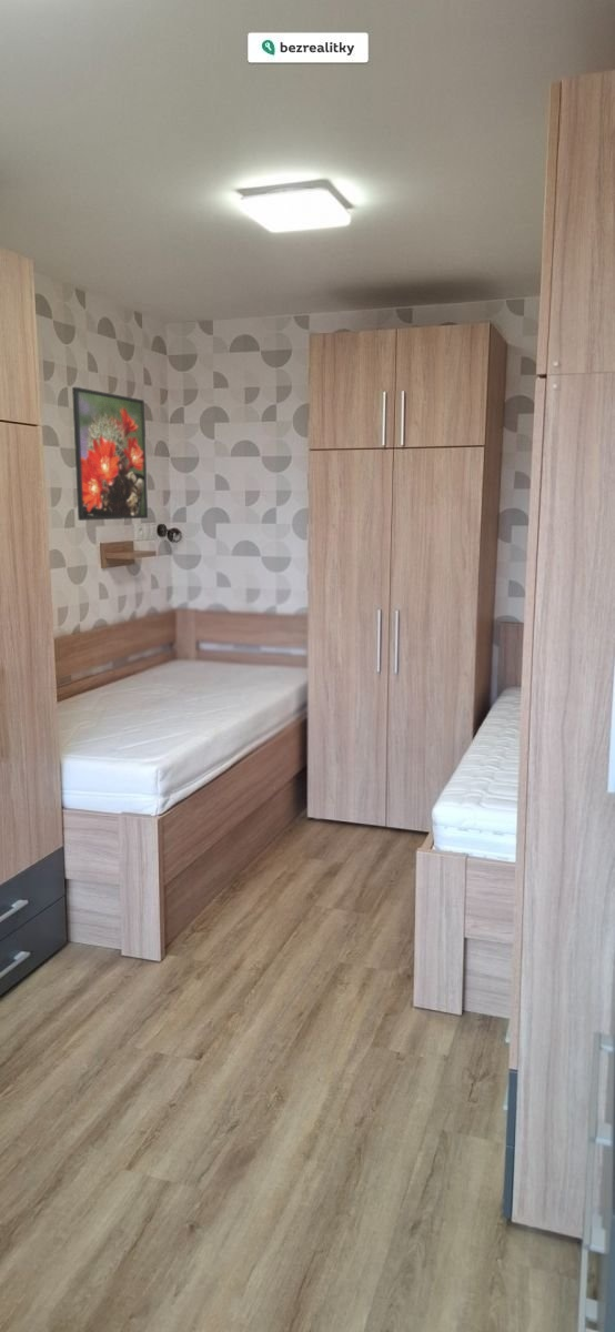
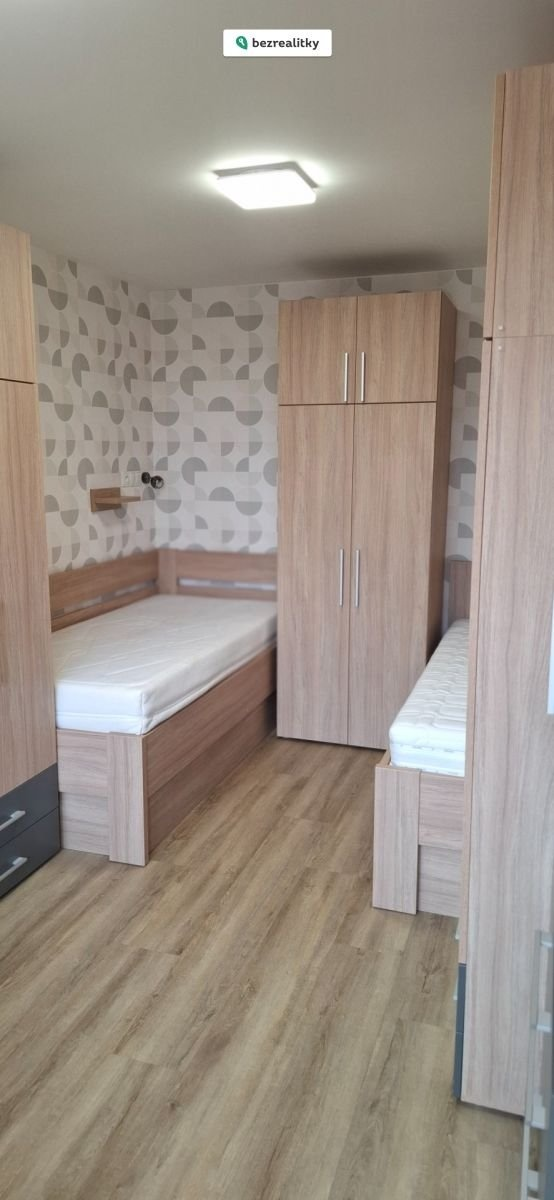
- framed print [71,386,149,522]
